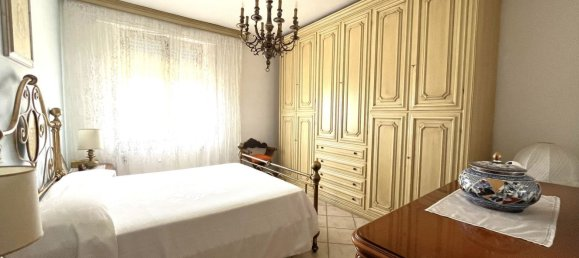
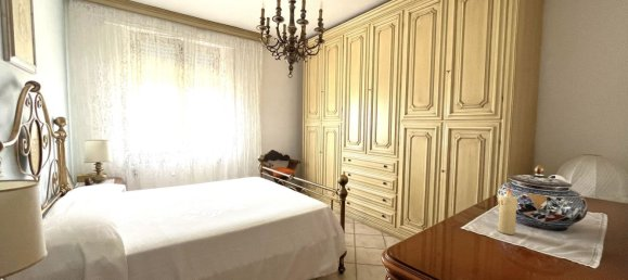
+ candle [497,187,518,236]
